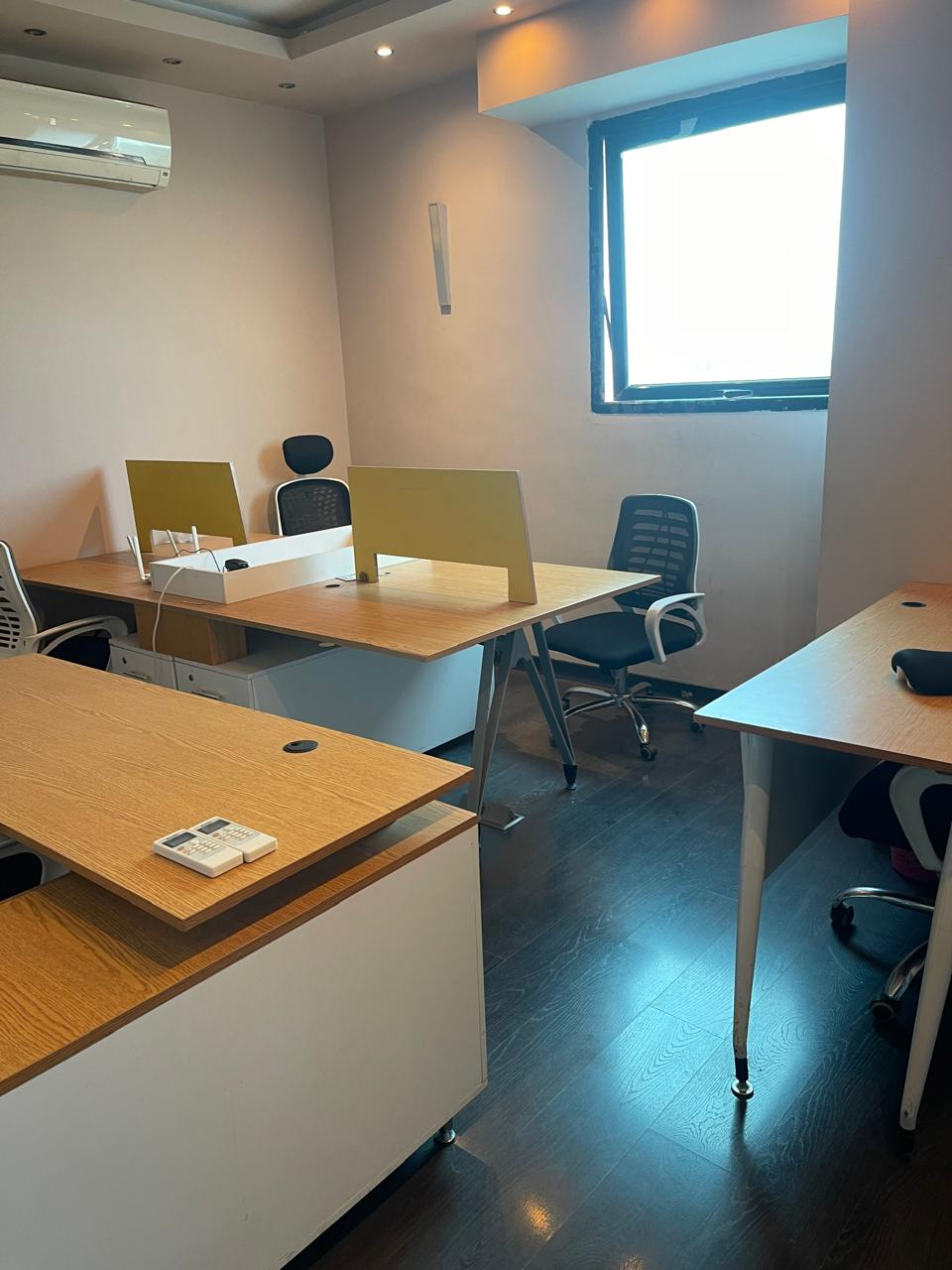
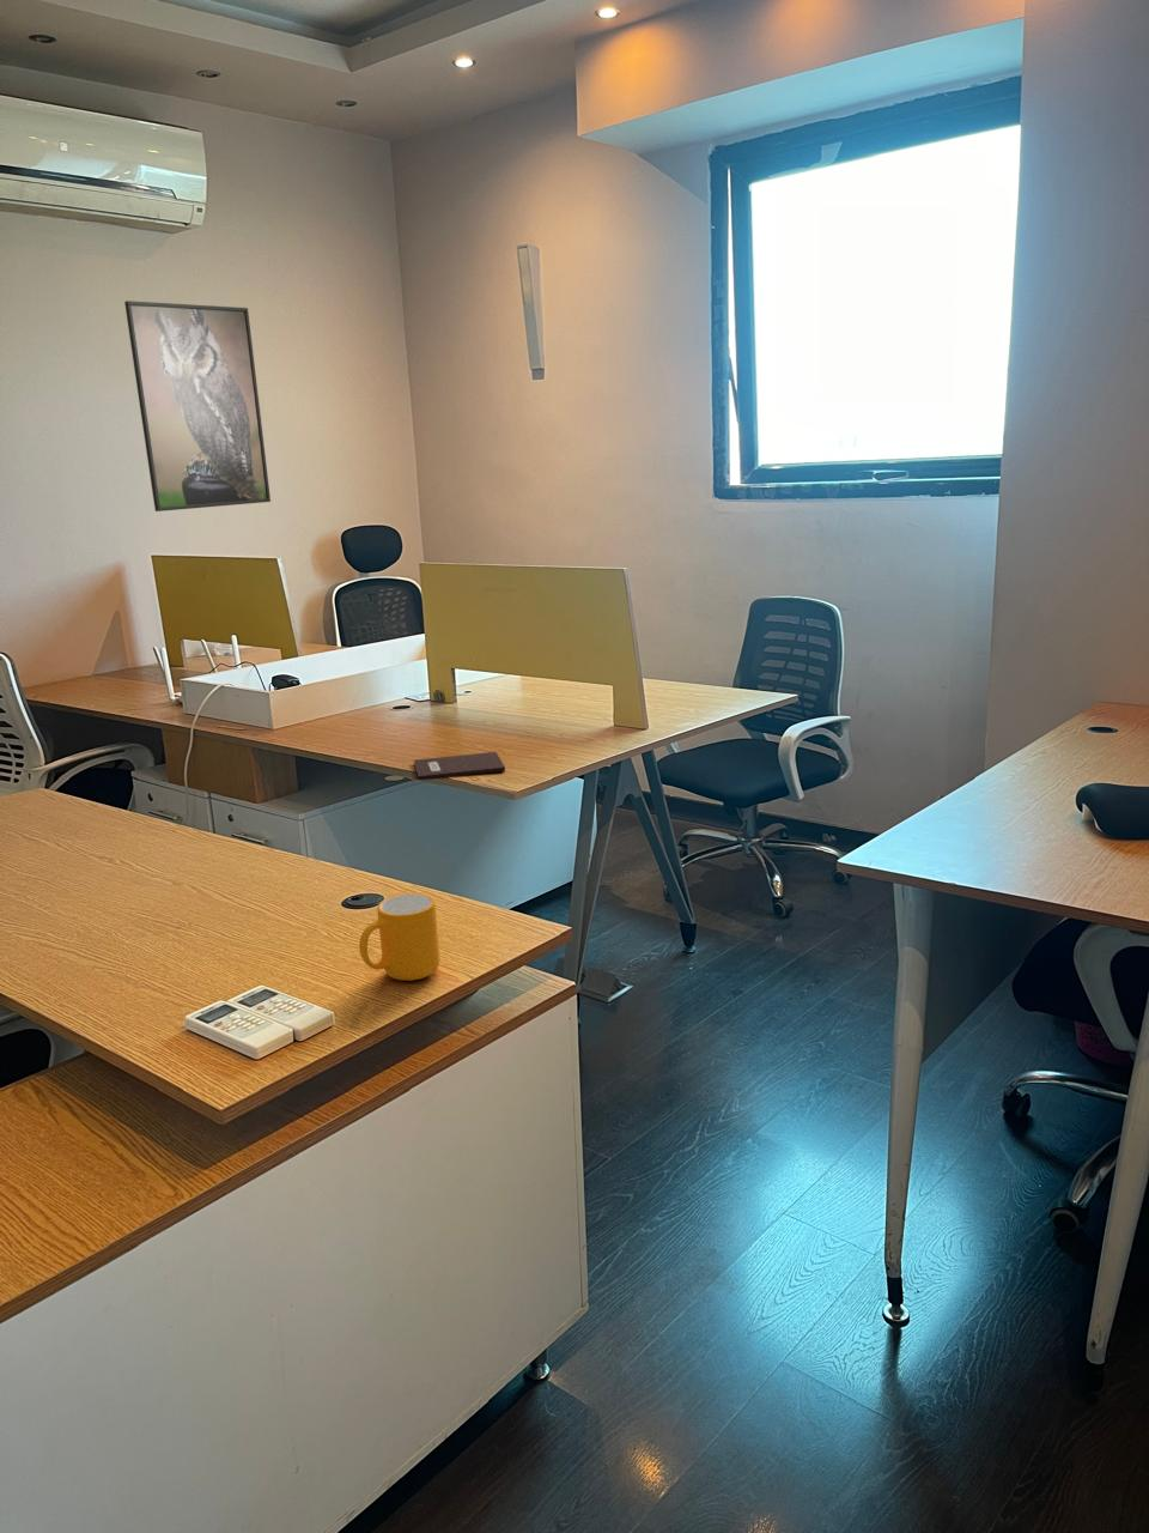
+ mug [358,892,441,983]
+ notebook [413,751,506,780]
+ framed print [123,299,272,513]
